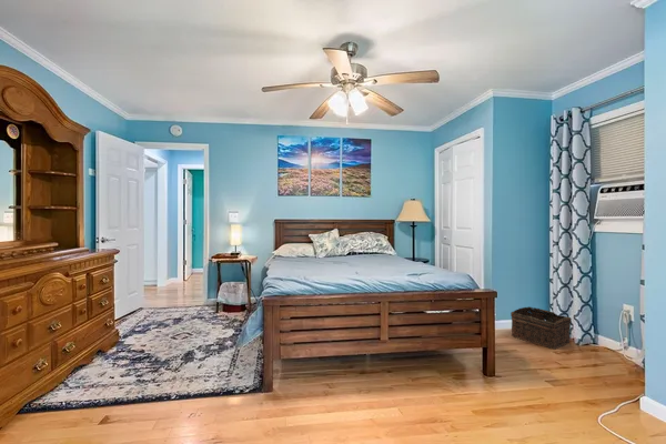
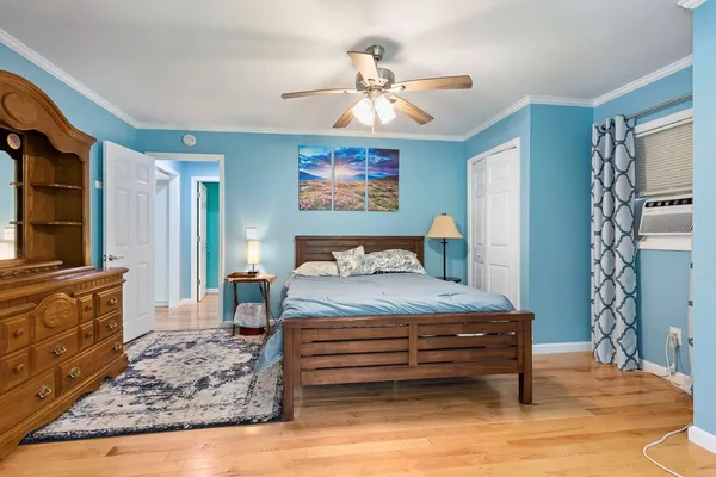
- basket [509,306,573,350]
